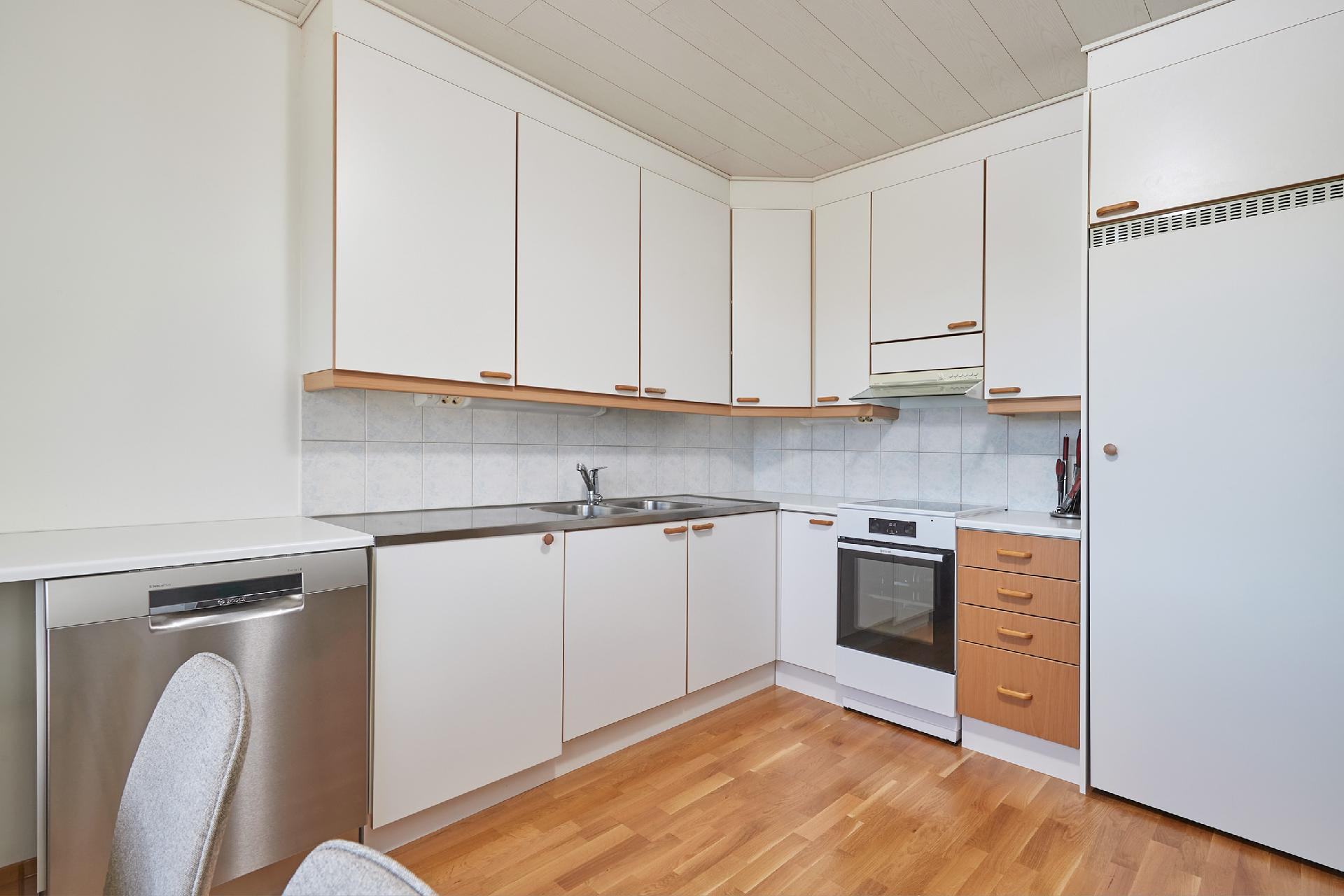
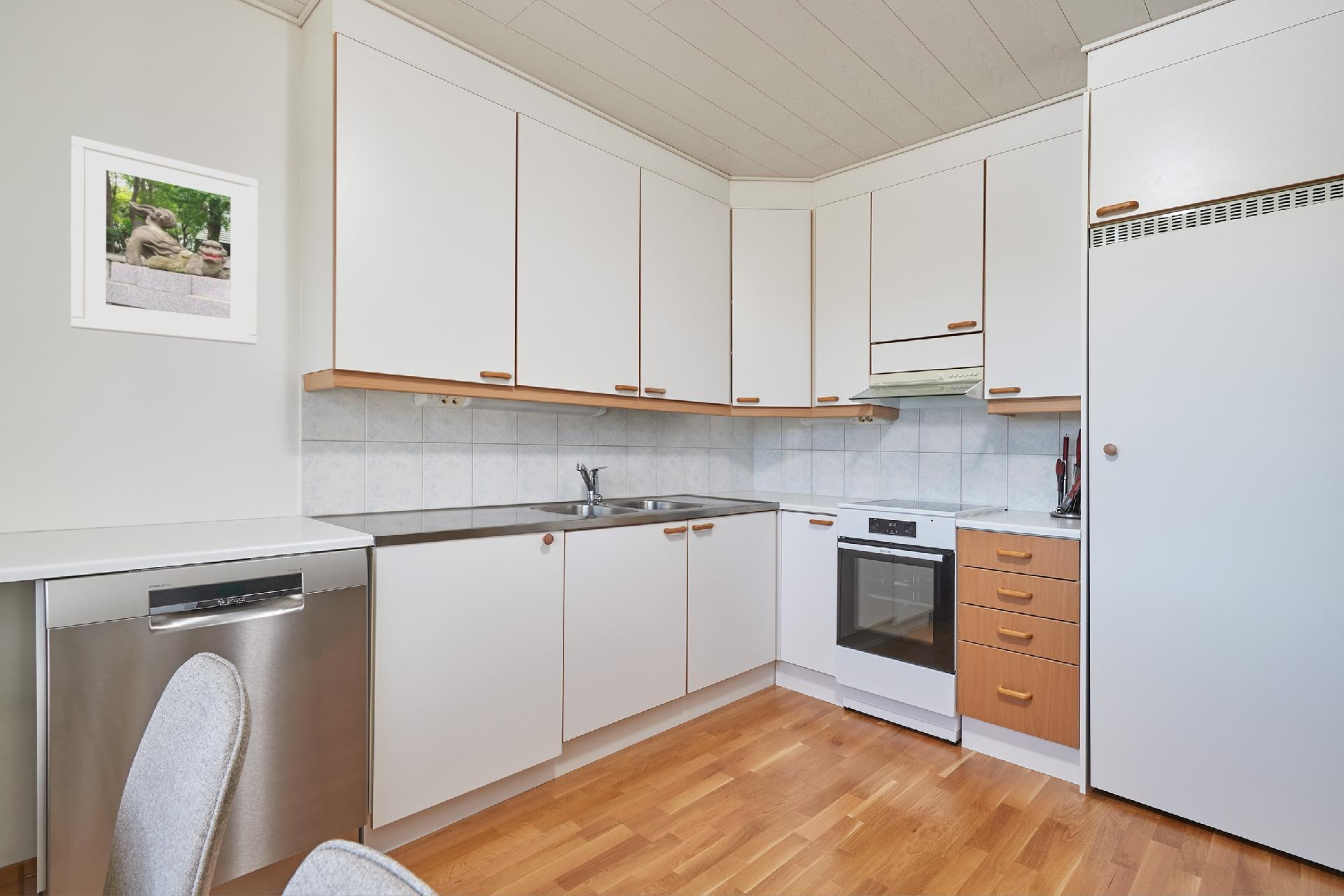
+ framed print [70,135,258,346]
